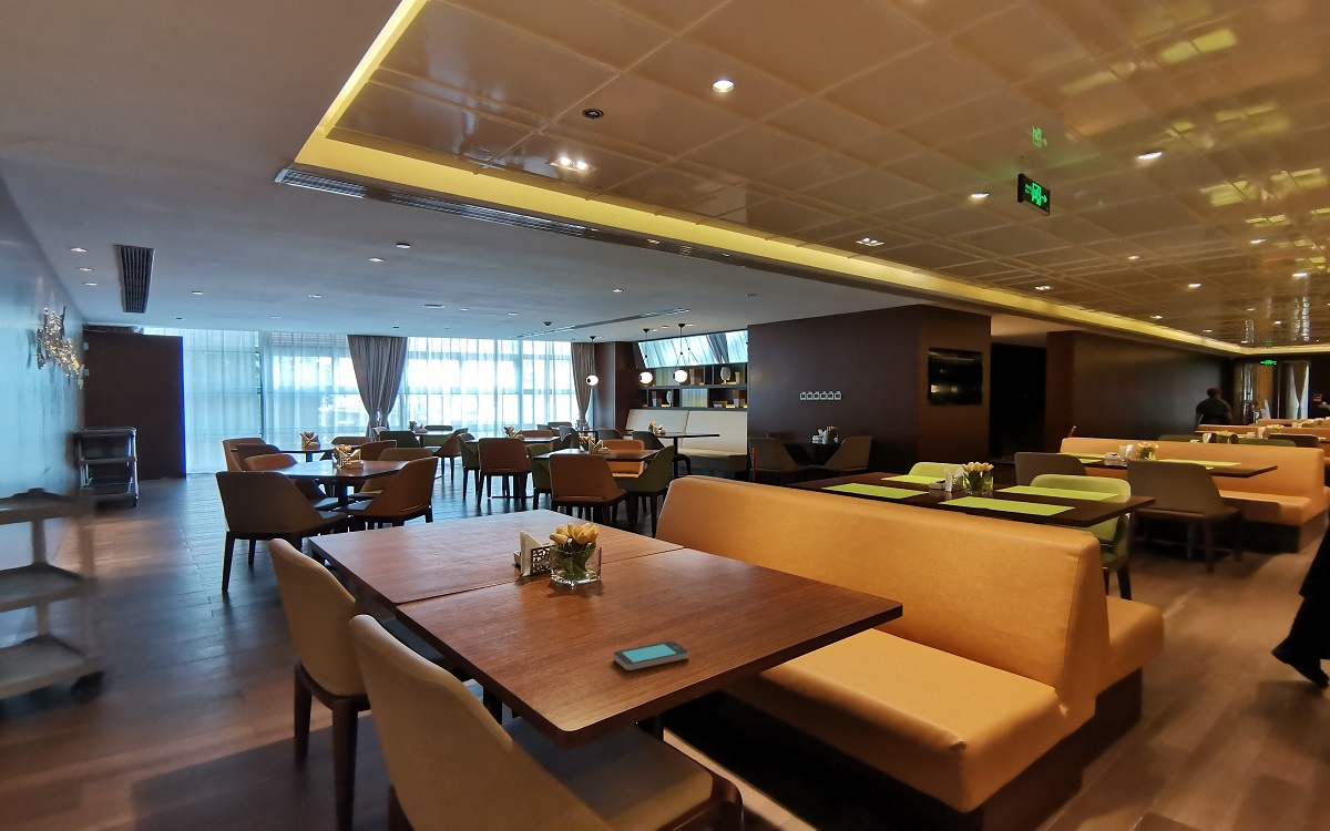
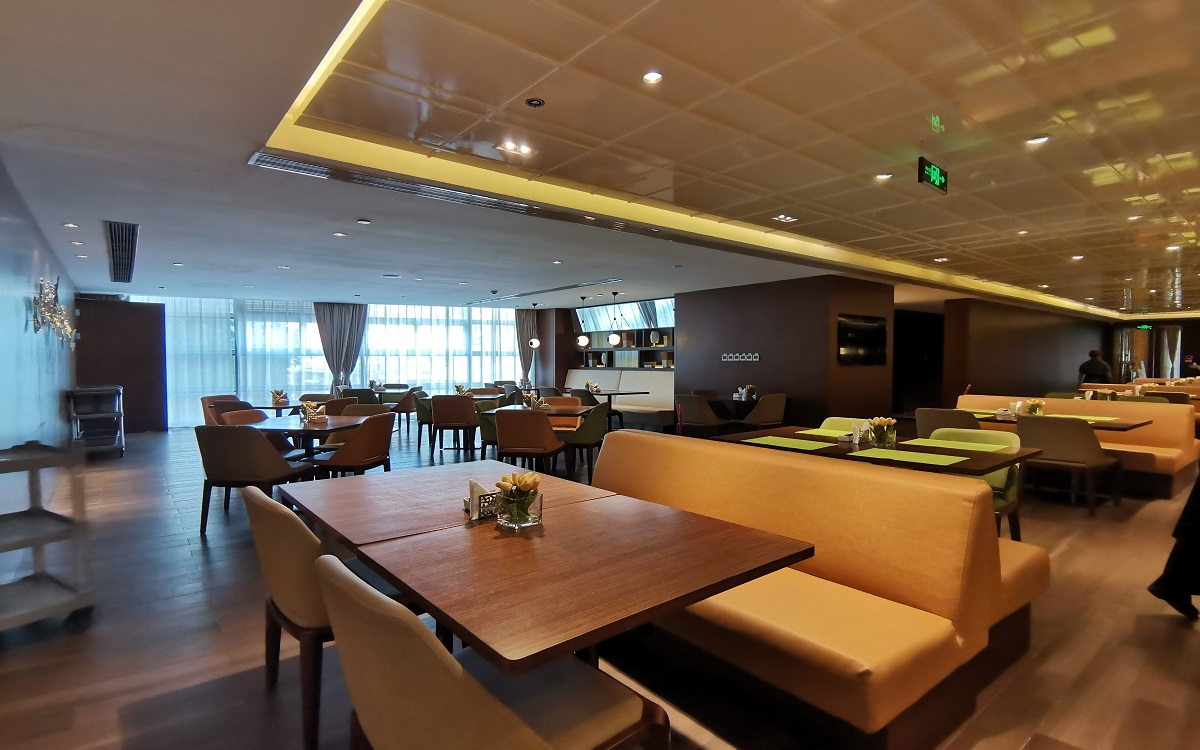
- smartphone [613,640,689,671]
